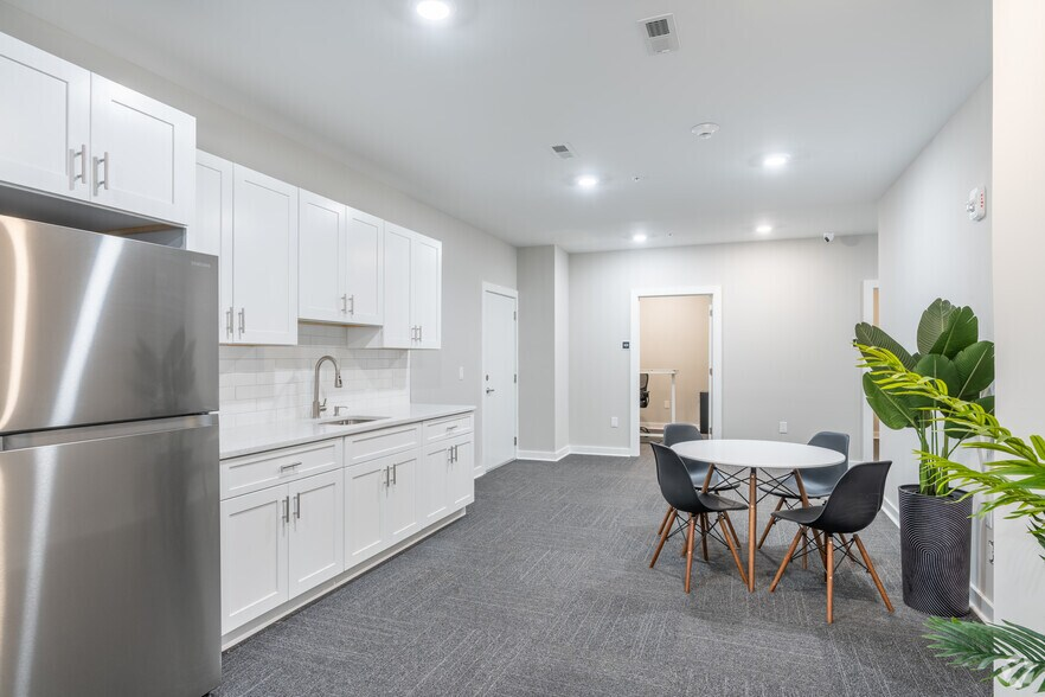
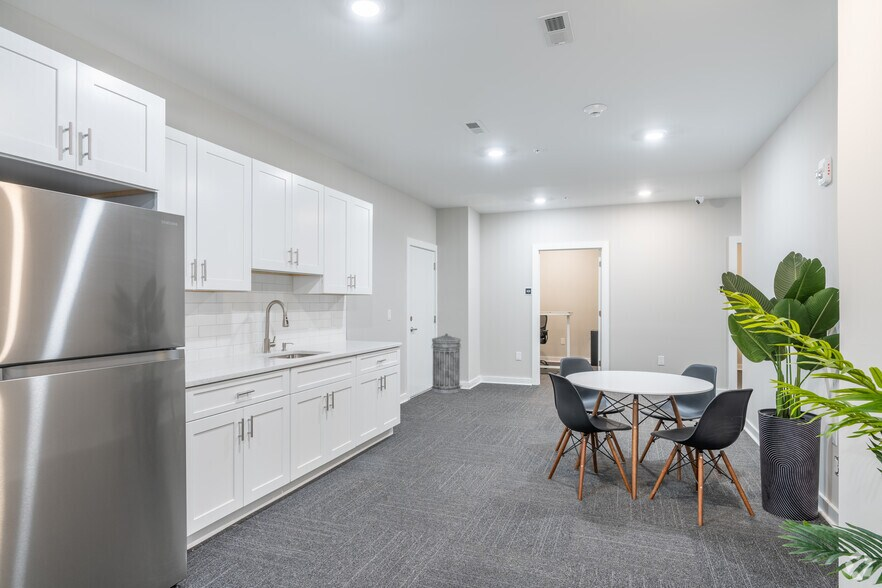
+ trash can [430,333,462,394]
